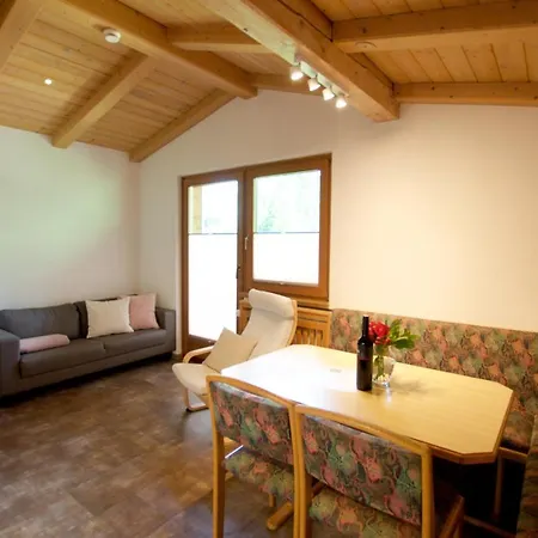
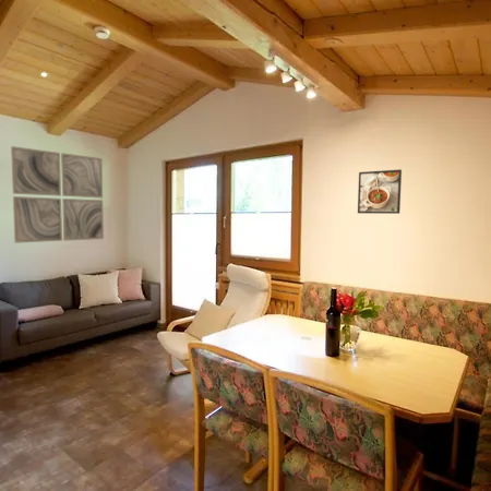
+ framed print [357,168,403,215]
+ wall art [10,145,105,244]
